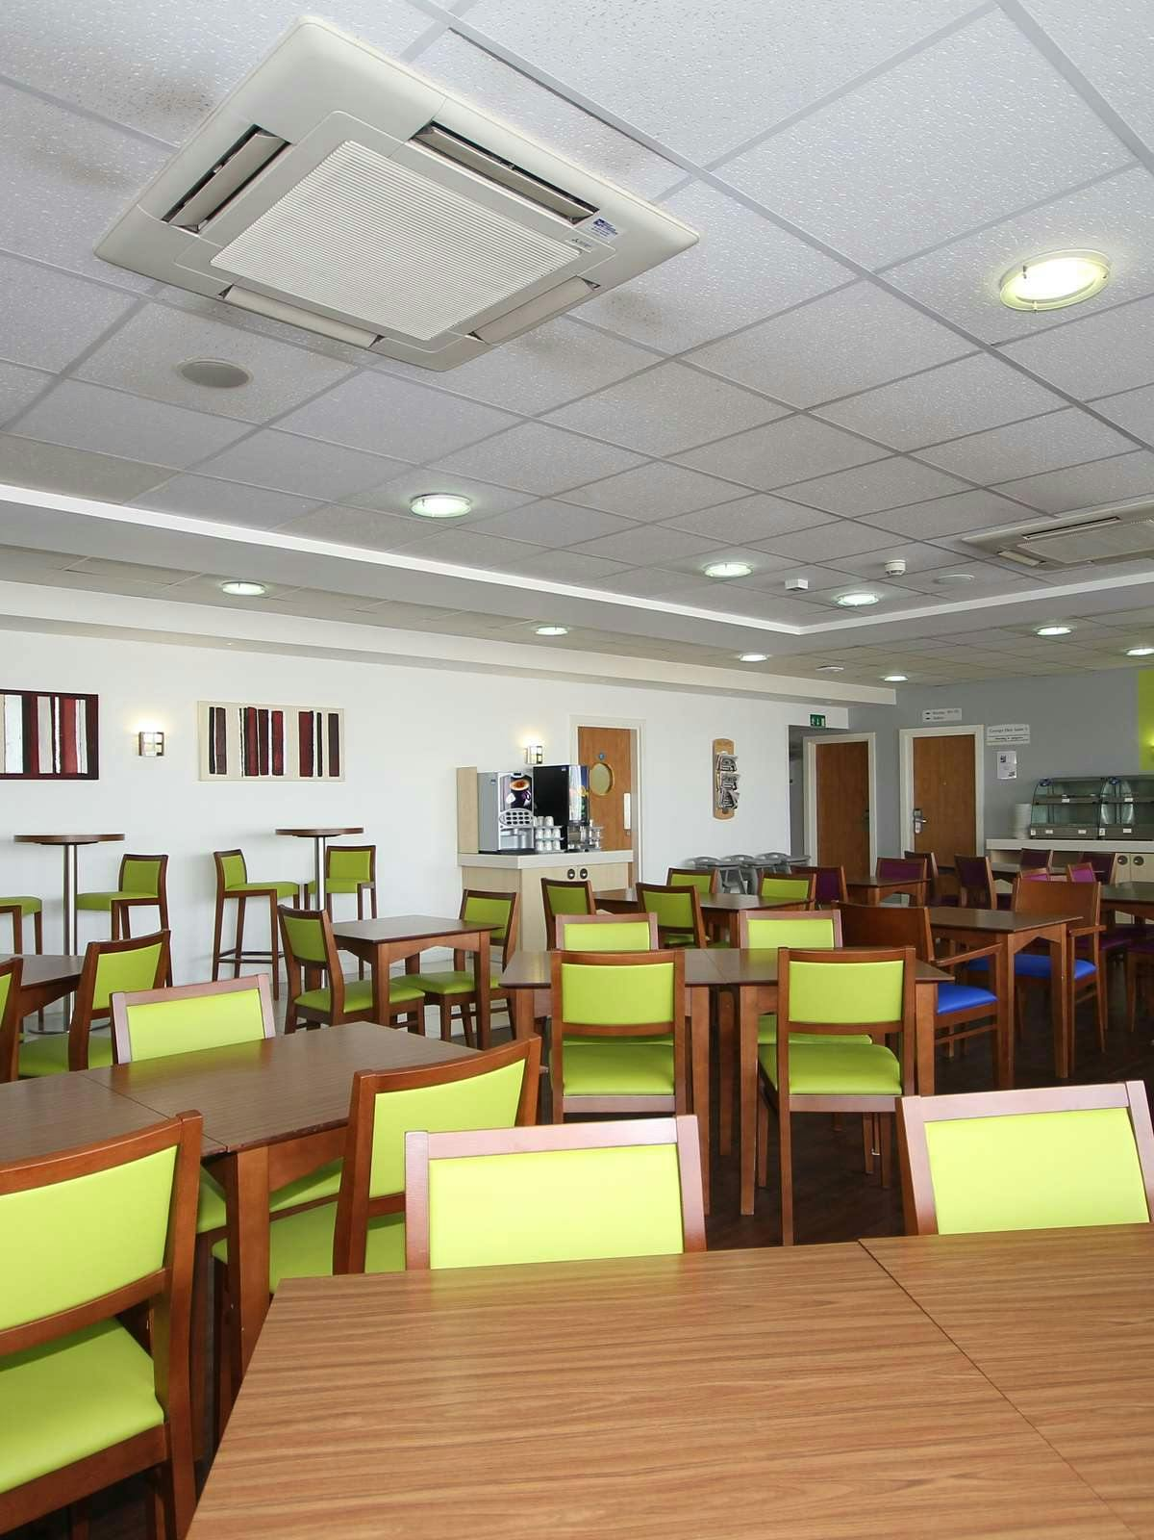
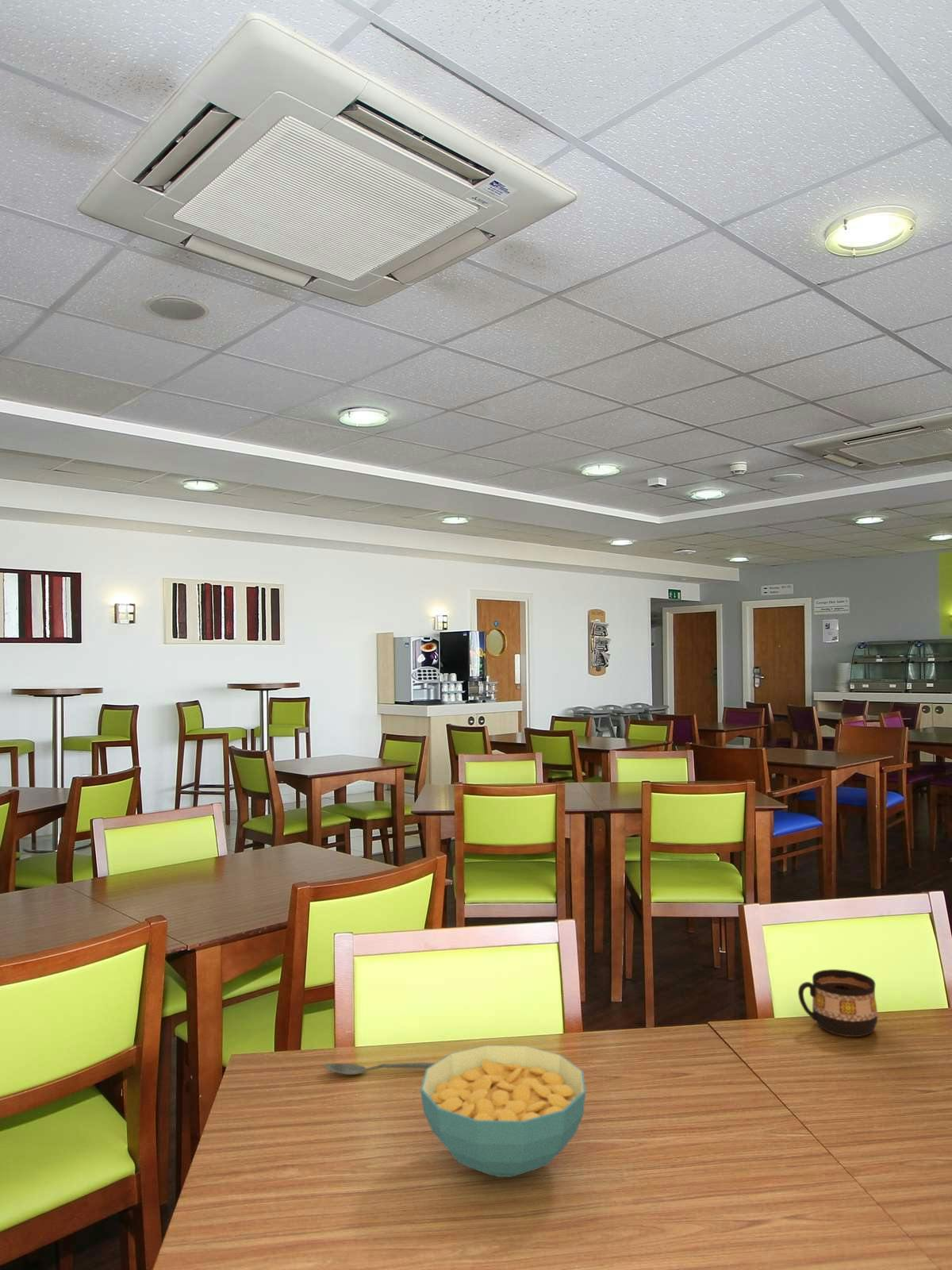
+ cereal bowl [420,1045,586,1178]
+ spoon [323,1061,435,1076]
+ cup [797,968,878,1037]
